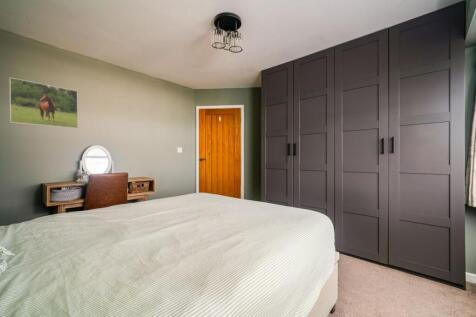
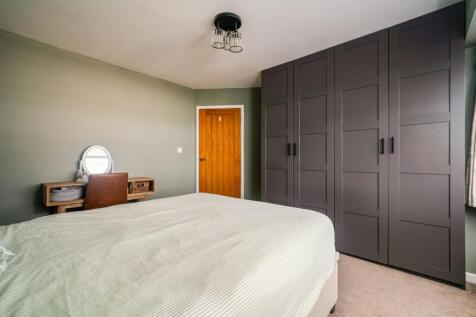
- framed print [9,77,79,129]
